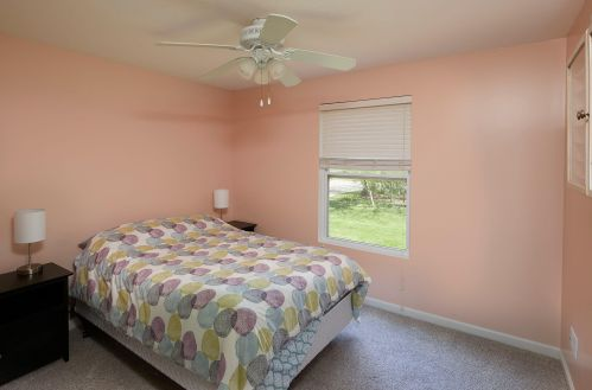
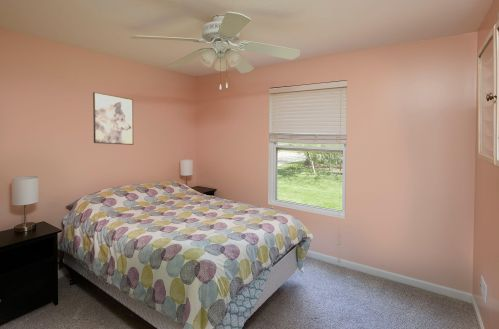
+ wall art [92,91,134,146]
